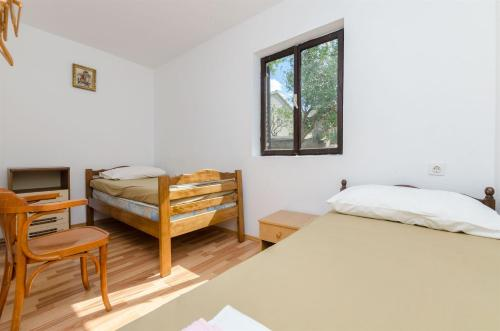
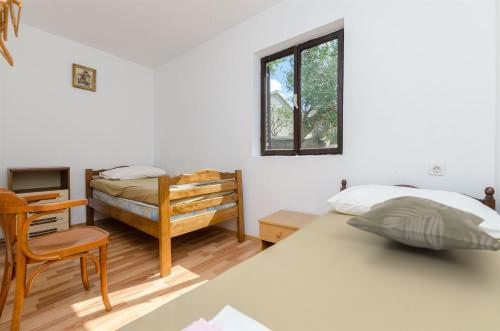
+ decorative pillow [345,195,500,252]
